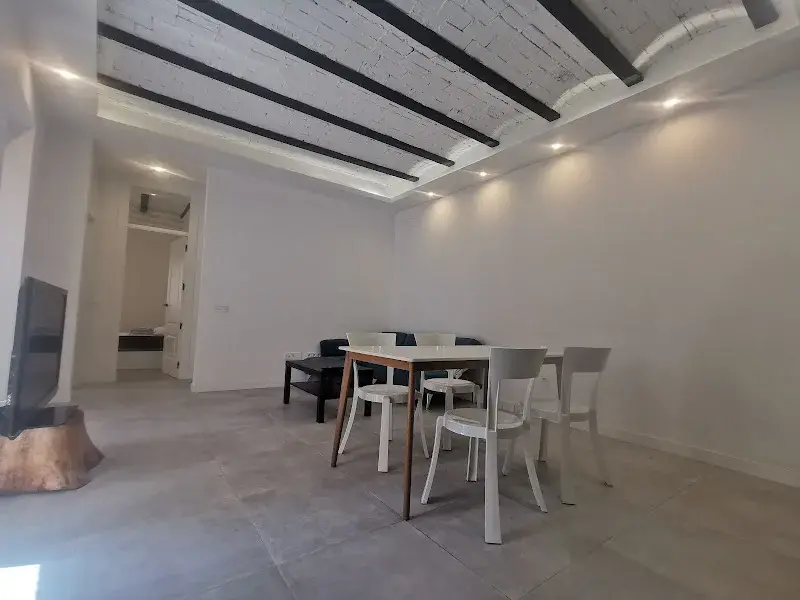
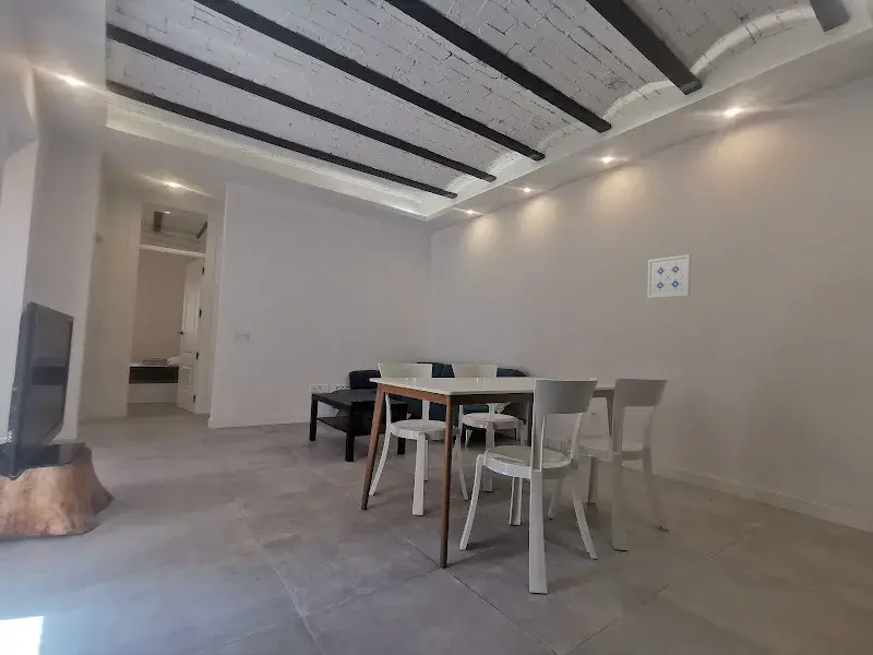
+ wall art [646,253,692,299]
